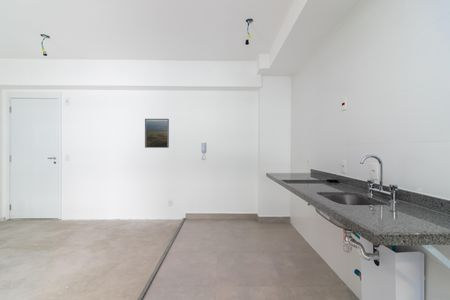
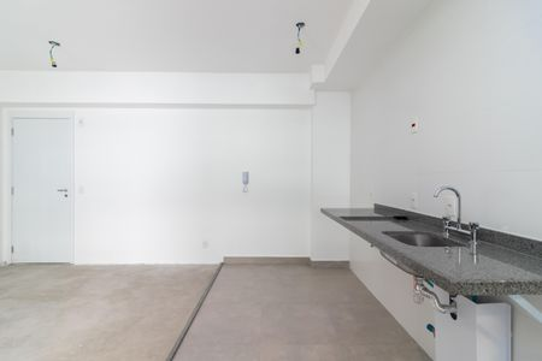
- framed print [144,118,170,149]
